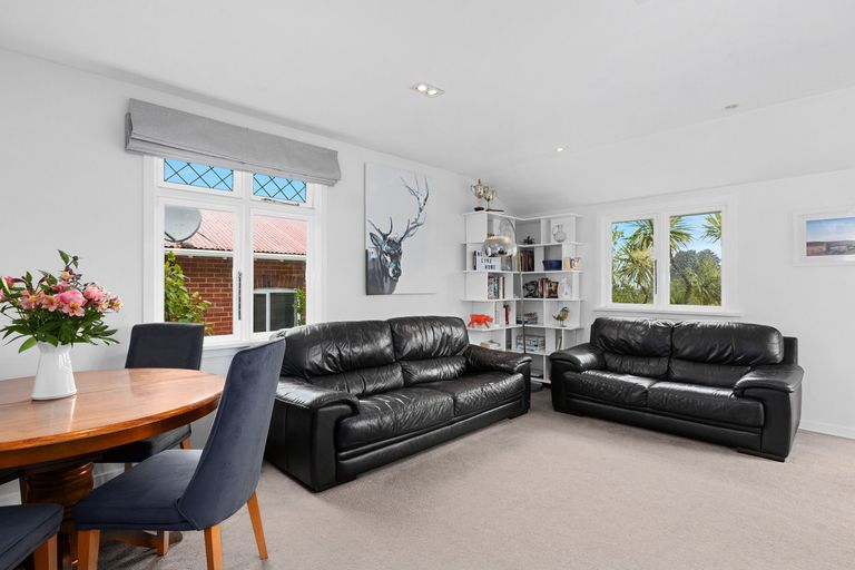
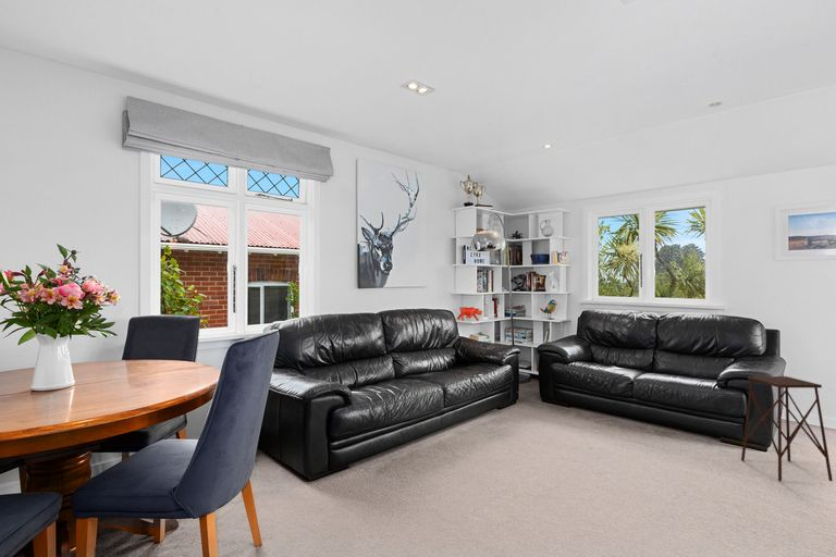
+ side table [740,375,834,482]
